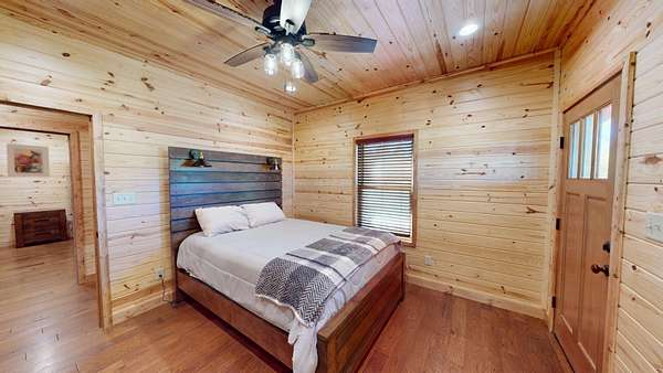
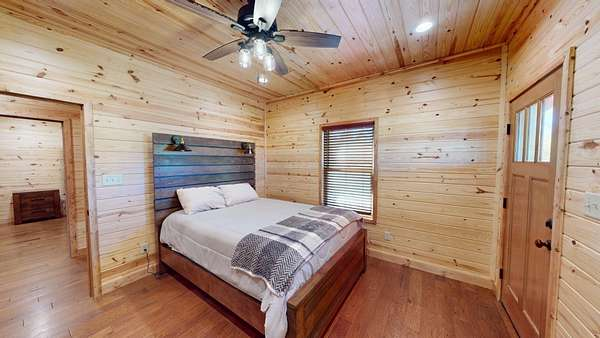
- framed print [6,142,51,178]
